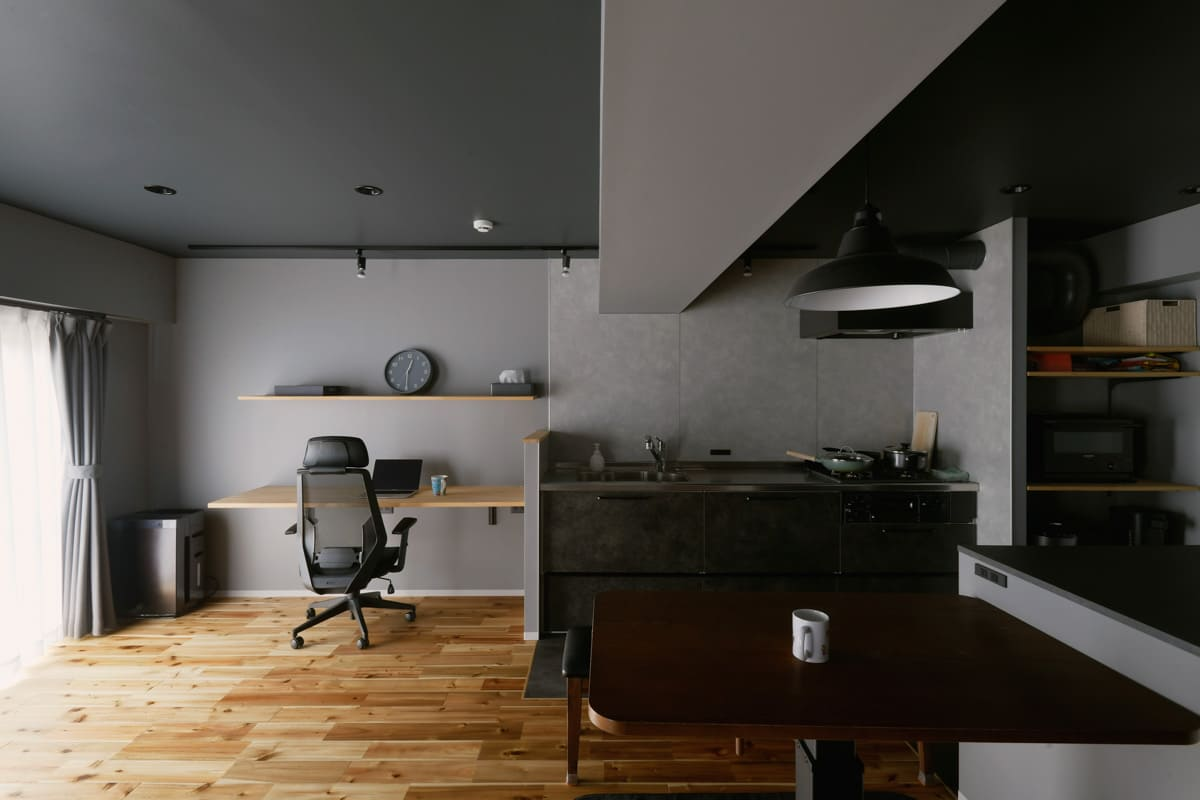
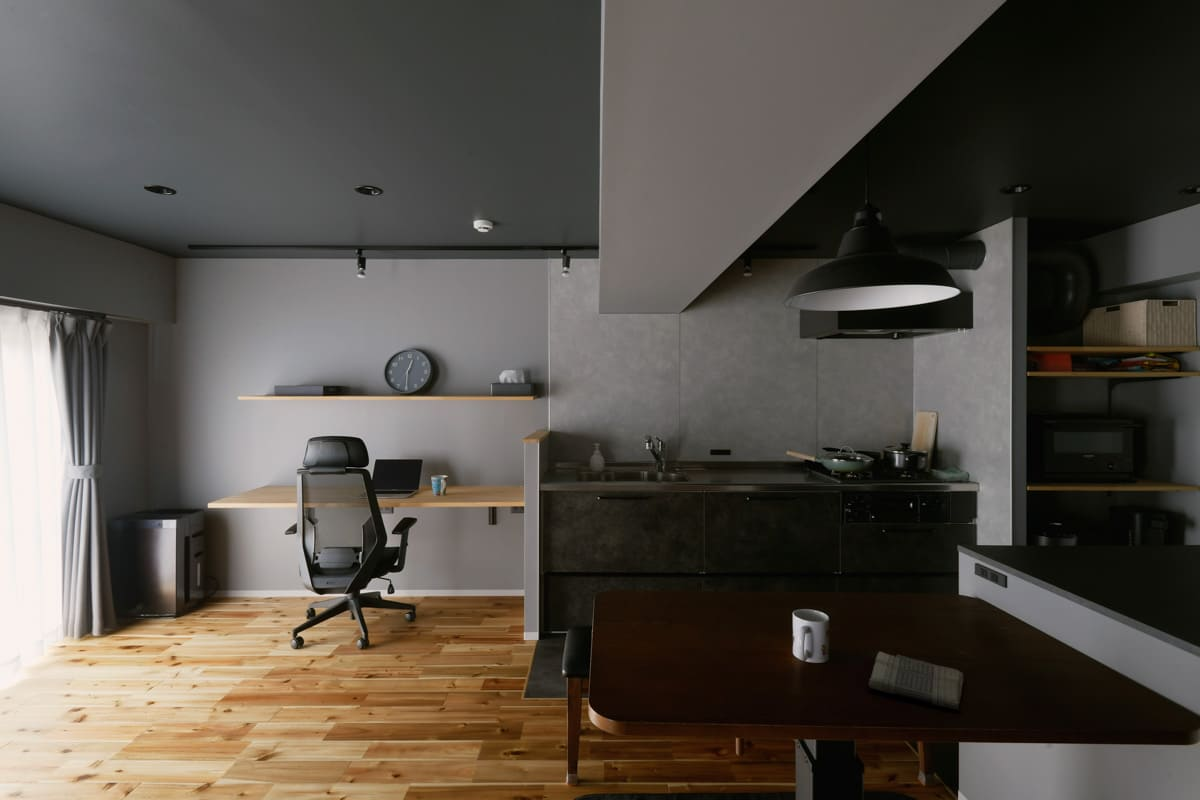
+ dish towel [868,651,964,711]
